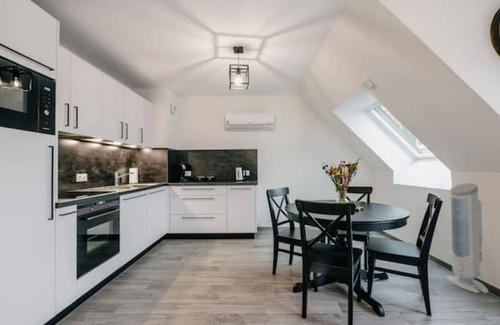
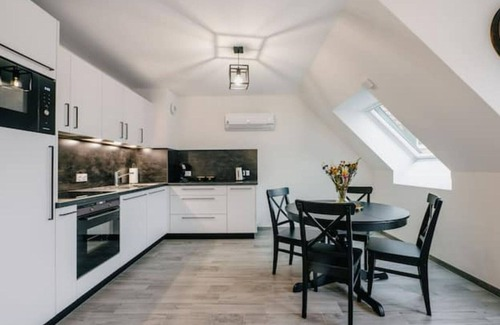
- air purifier [446,182,489,294]
